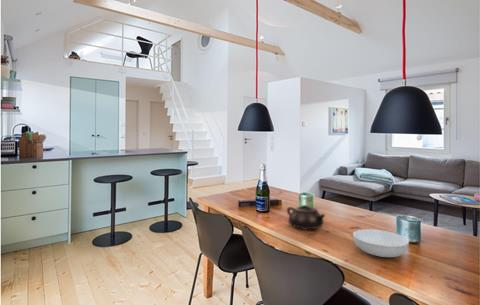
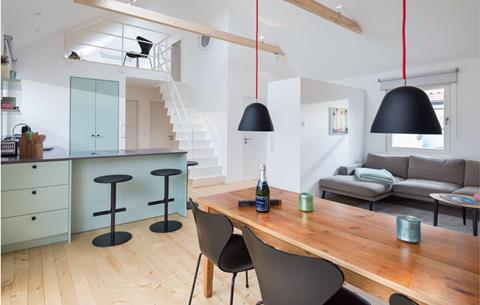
- teapot [286,204,326,231]
- serving bowl [352,228,410,258]
